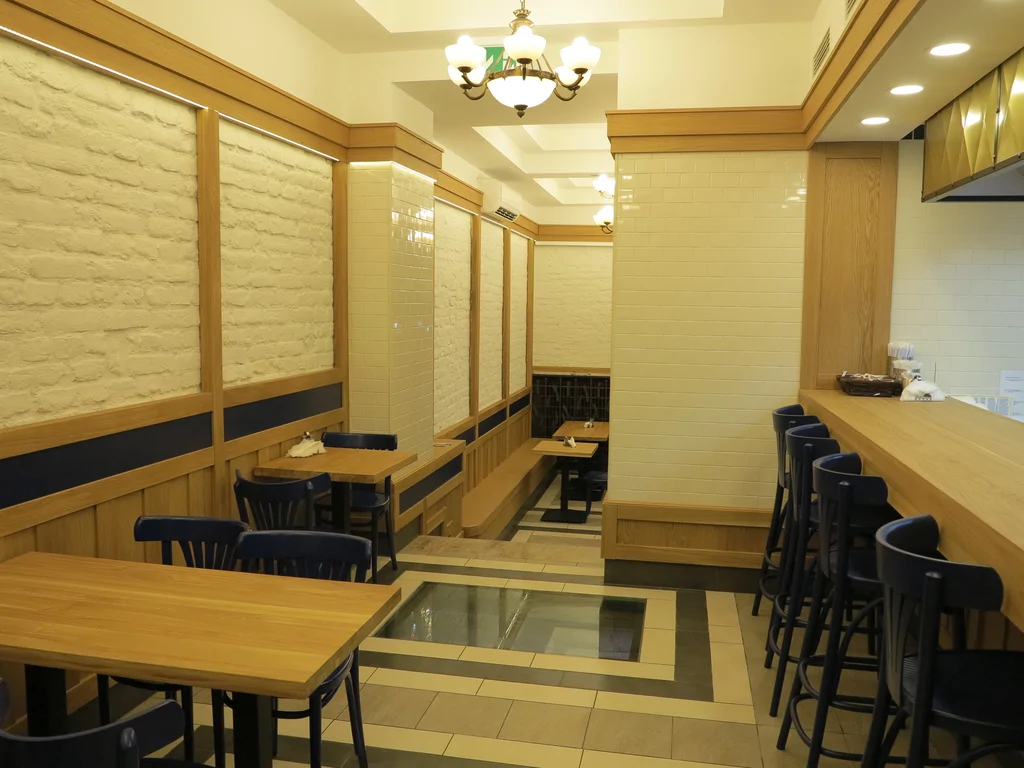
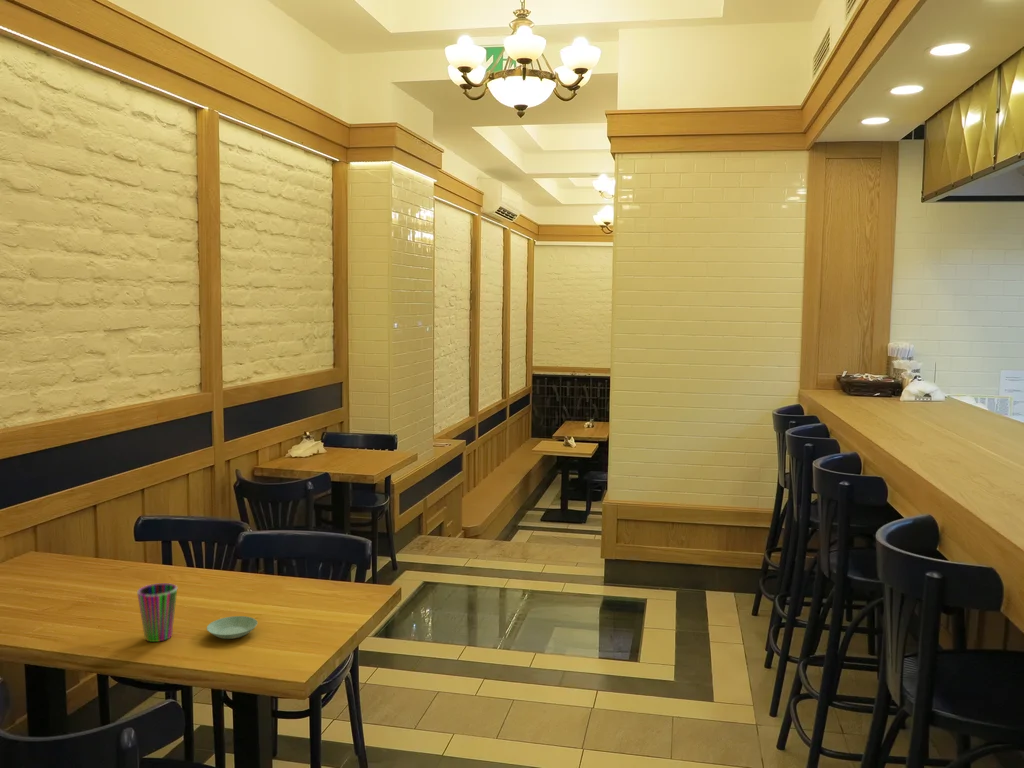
+ cup [136,582,178,643]
+ saucer [206,615,258,640]
